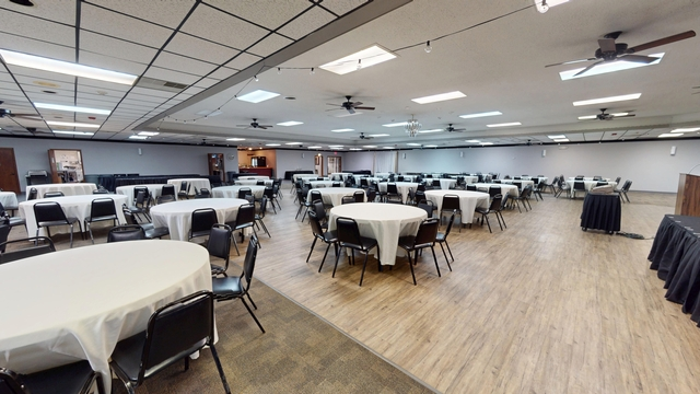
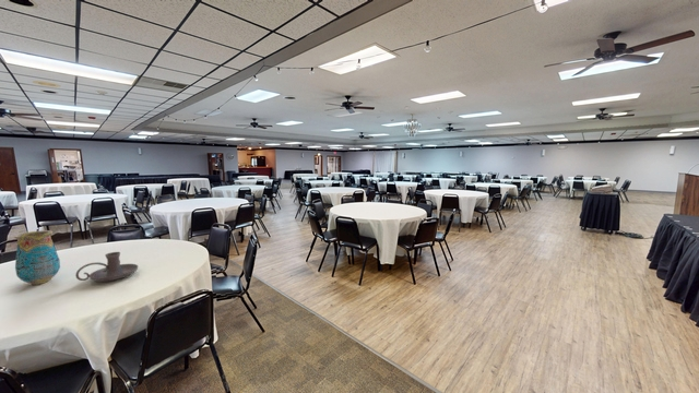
+ candle holder [74,251,139,283]
+ vase [13,229,61,286]
